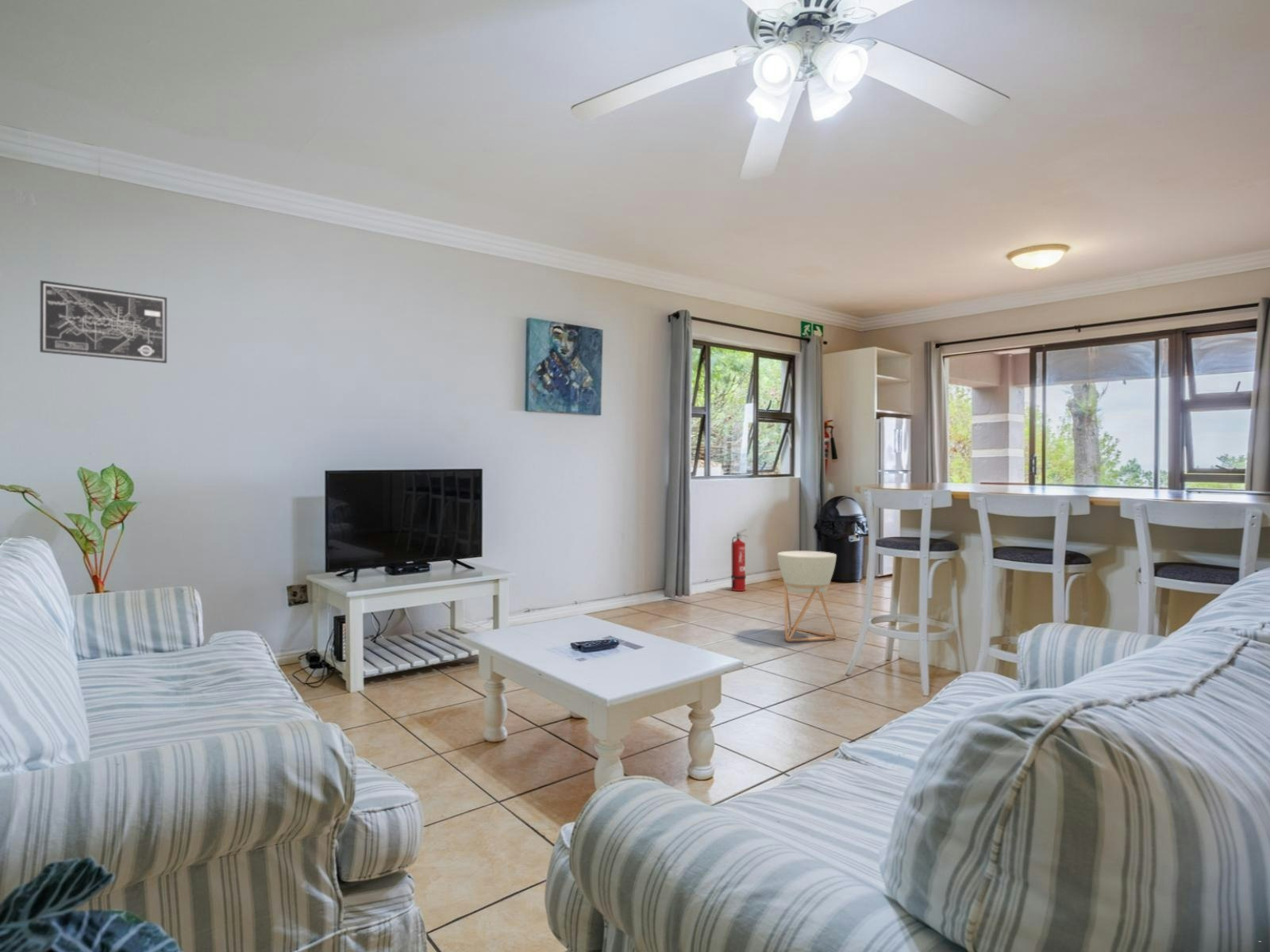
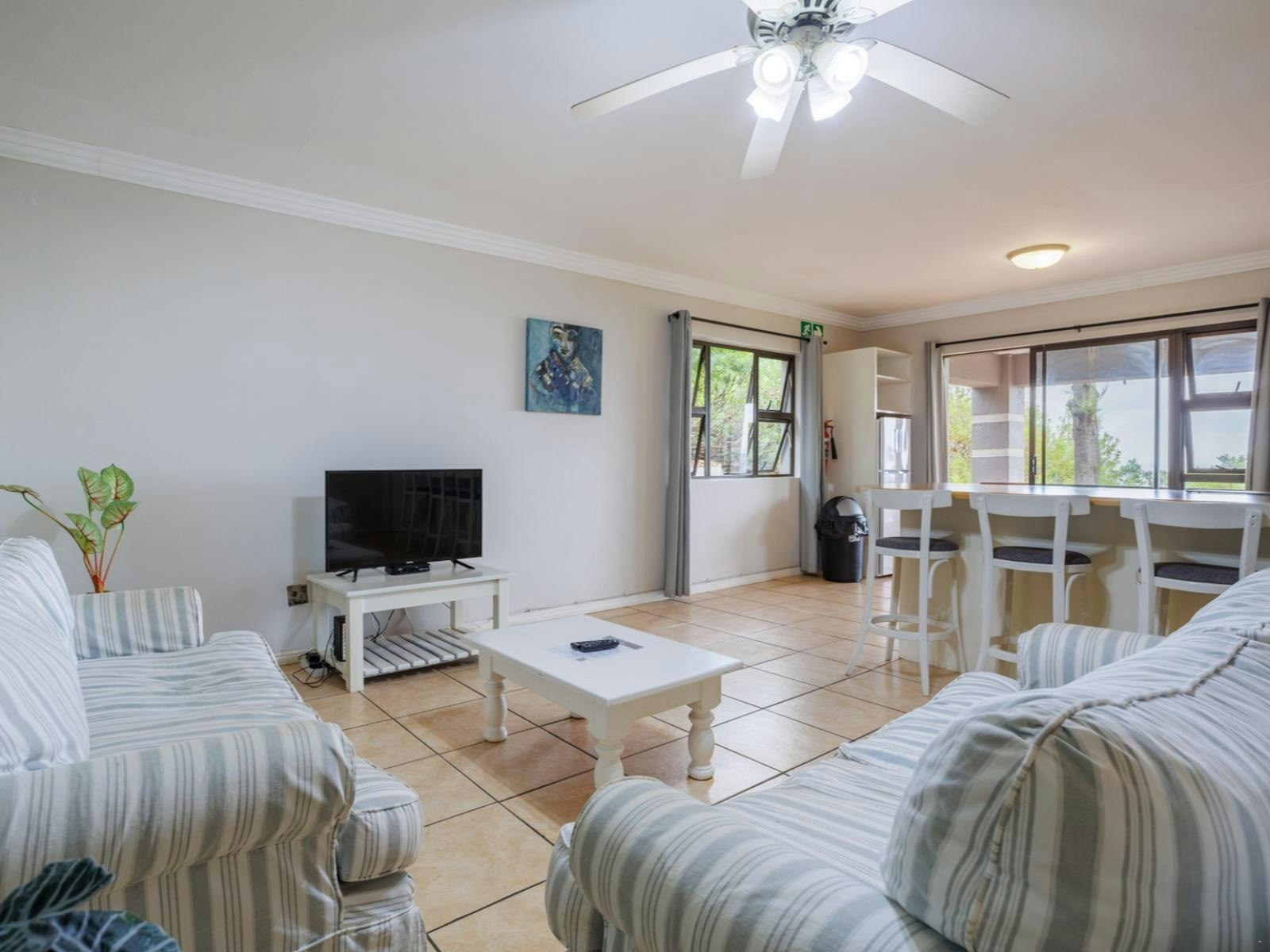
- wall art [39,279,167,364]
- fire extinguisher [730,528,749,592]
- planter [776,551,837,643]
